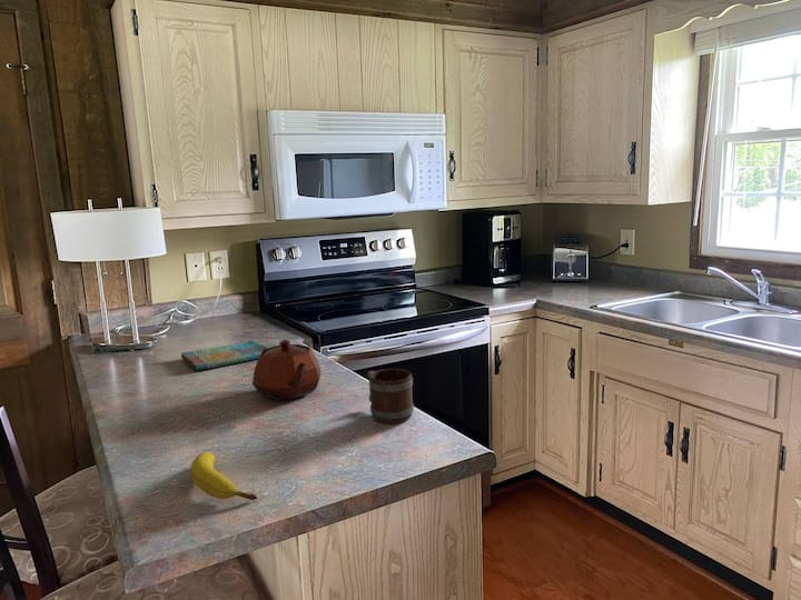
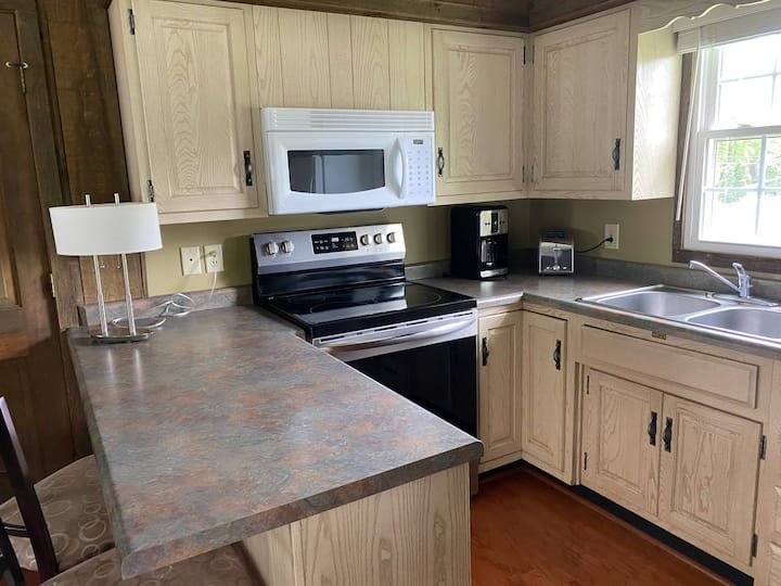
- dish towel [180,339,269,371]
- fruit [189,451,258,501]
- mug [367,368,415,424]
- teapot [251,339,323,401]
